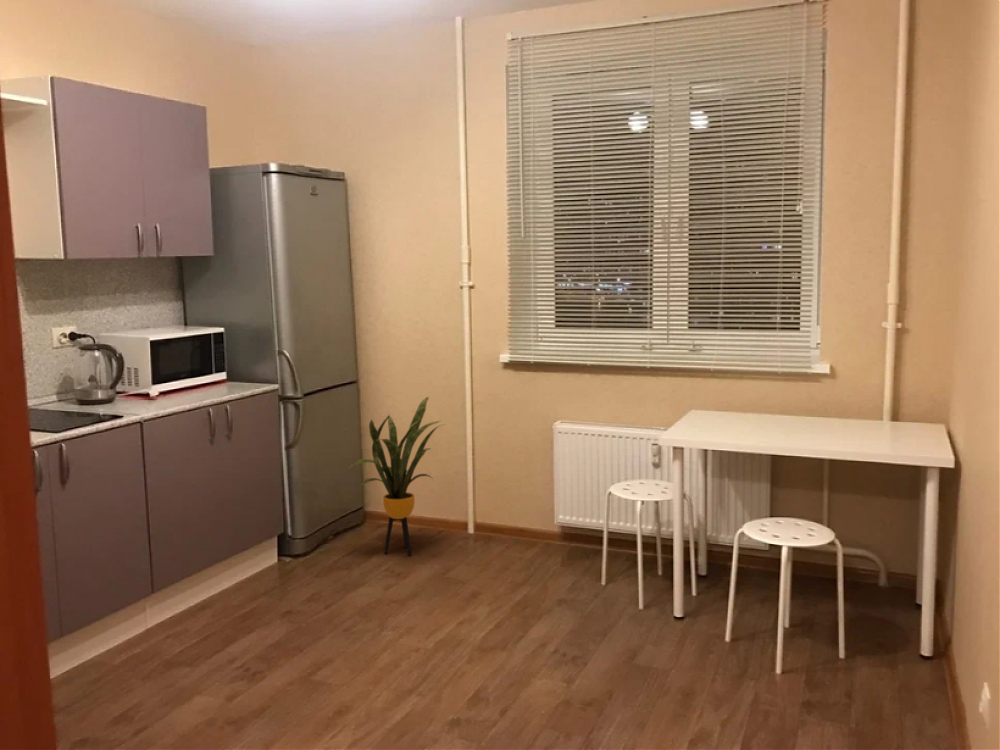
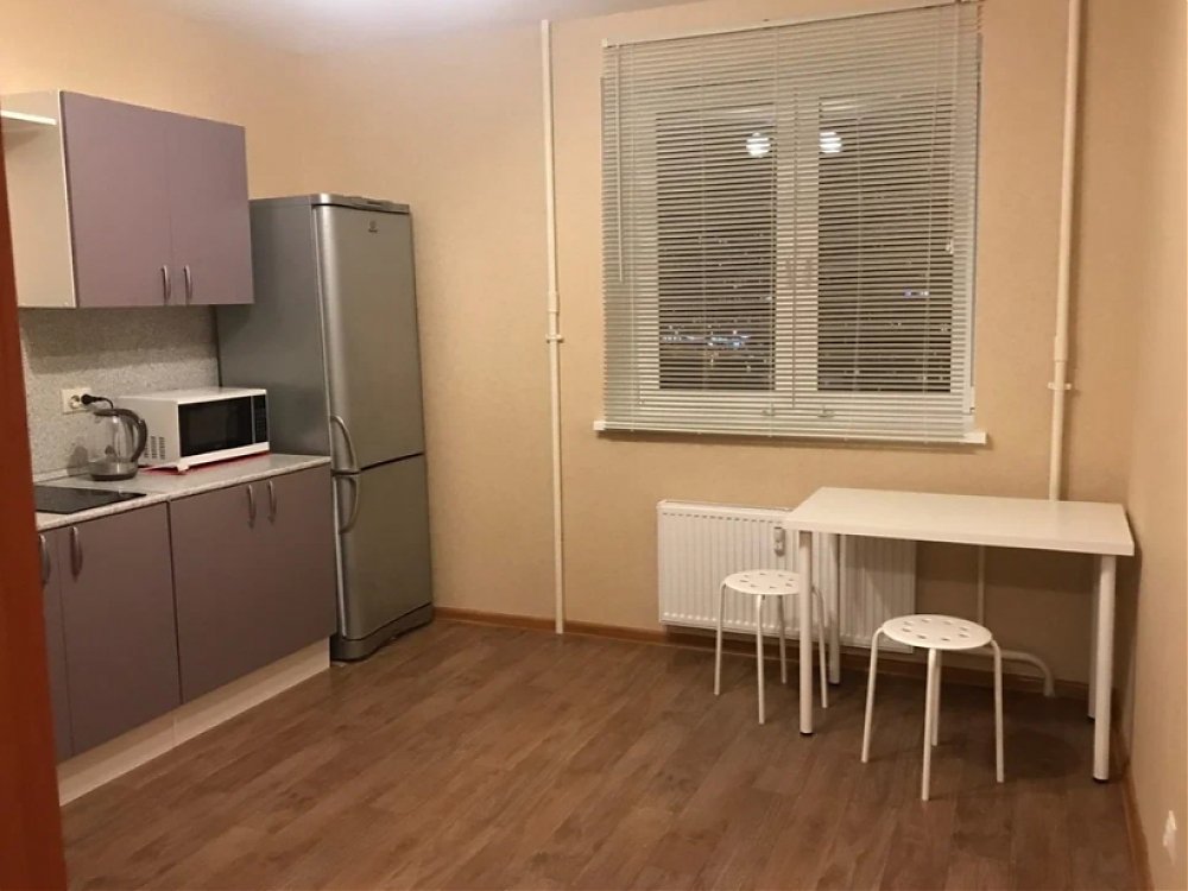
- house plant [348,396,445,556]
